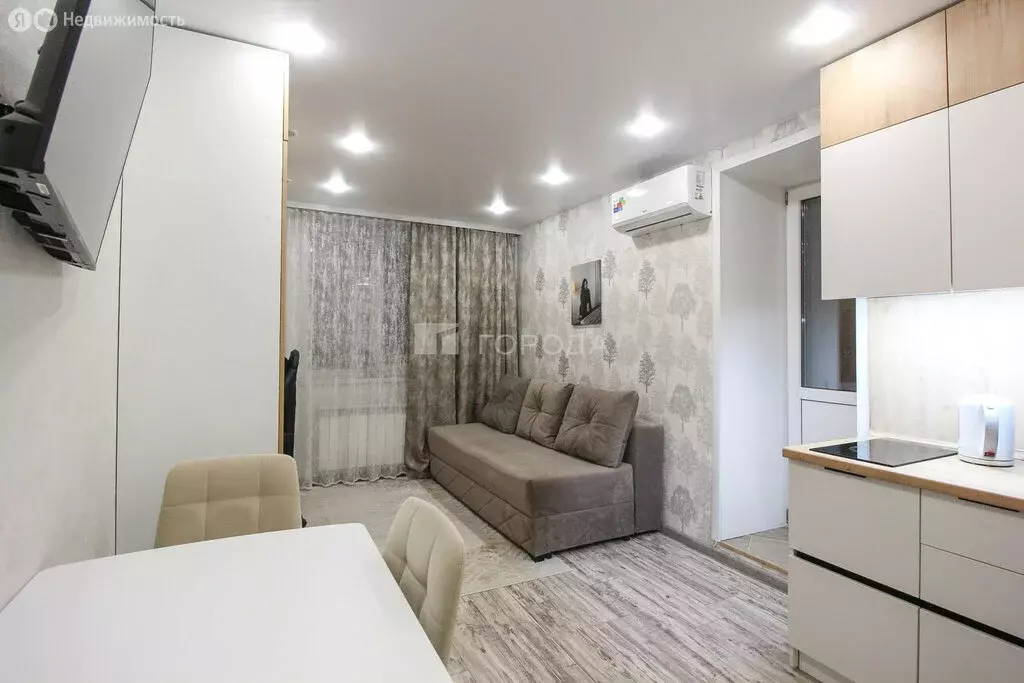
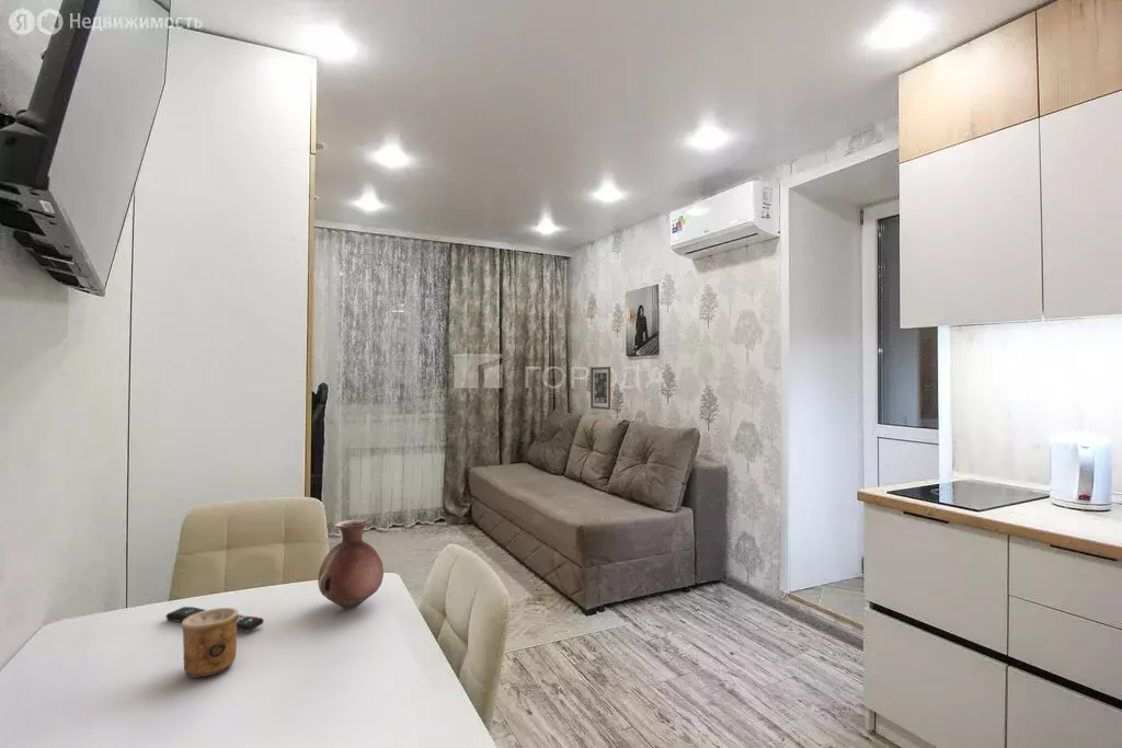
+ remote control [164,606,265,633]
+ vase [317,519,385,610]
+ wall art [589,366,611,411]
+ cup [181,607,240,678]
